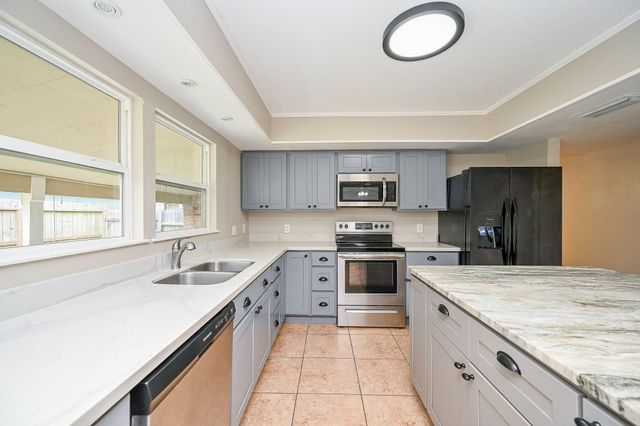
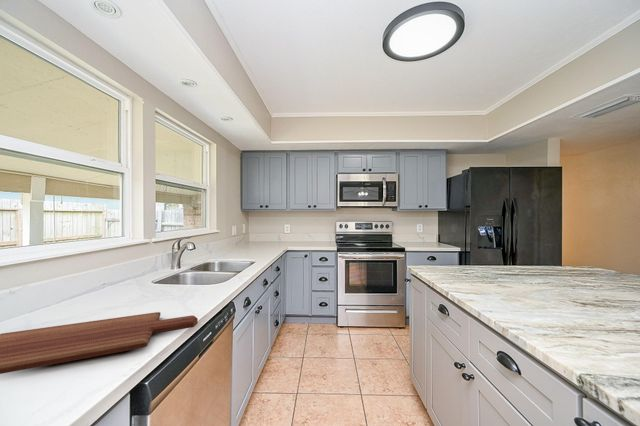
+ cutting board [0,311,199,375]
